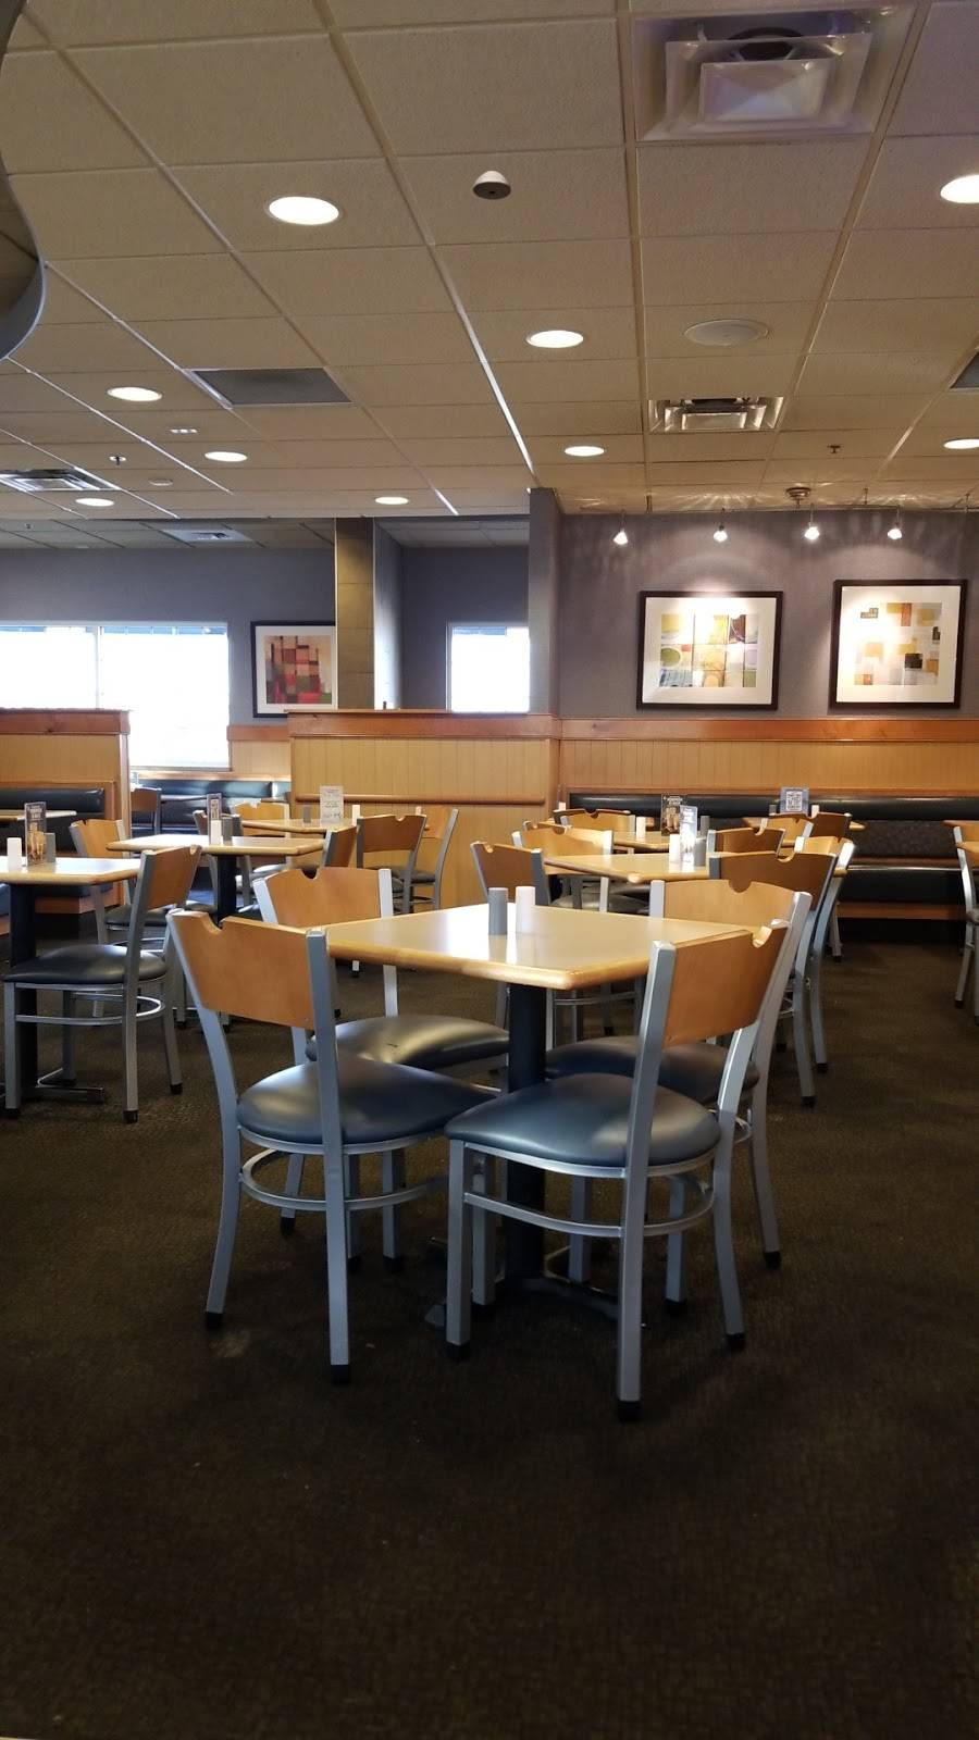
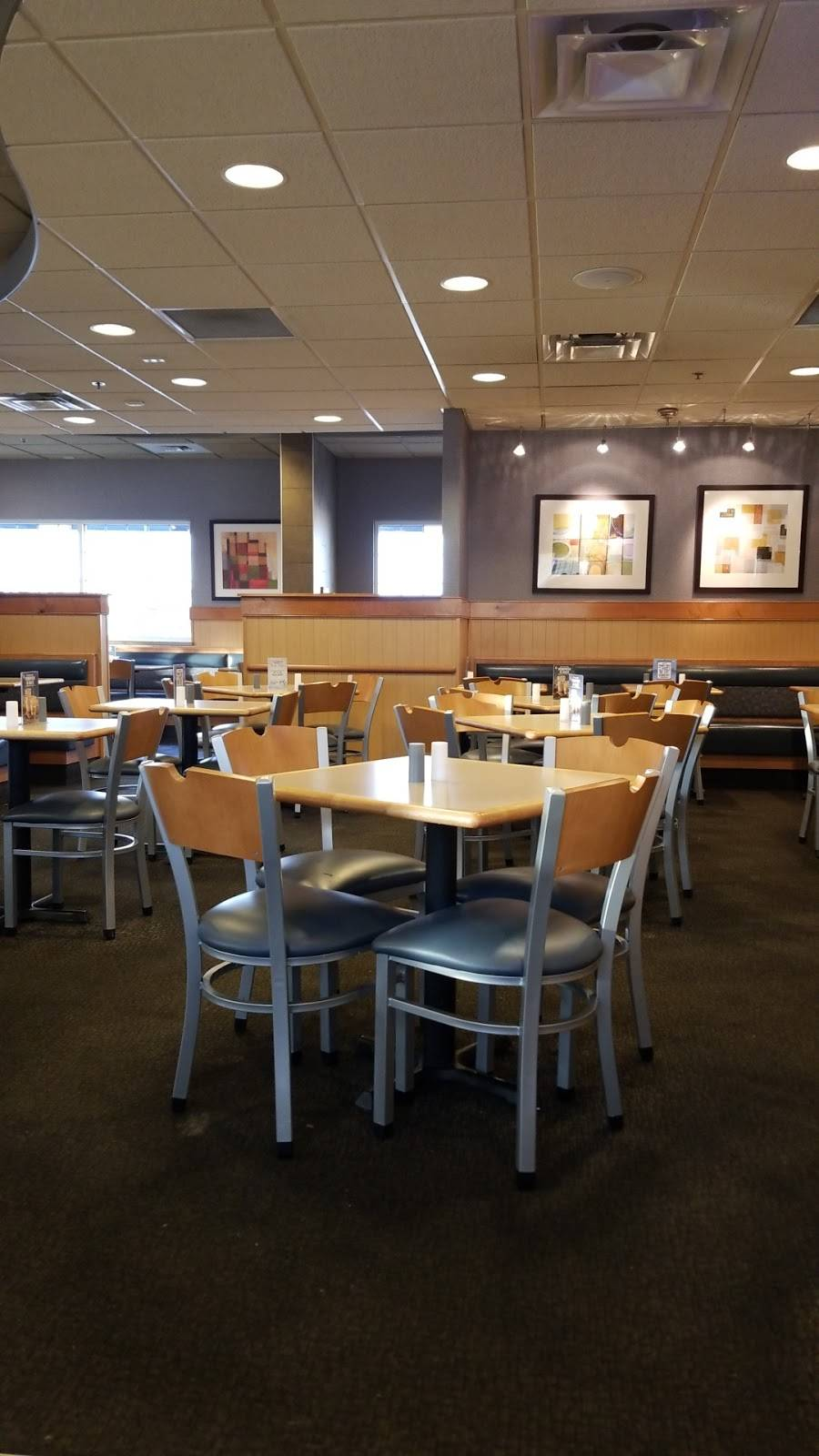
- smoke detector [472,170,513,201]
